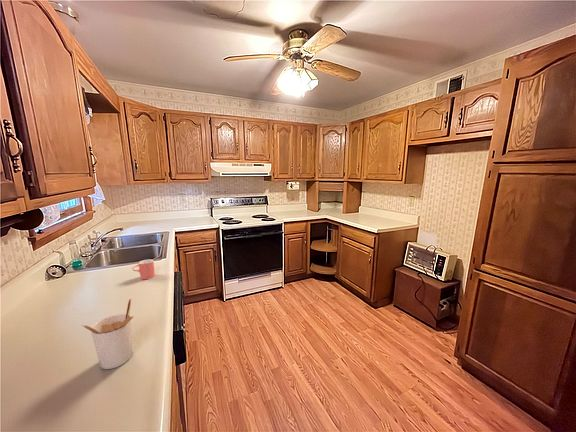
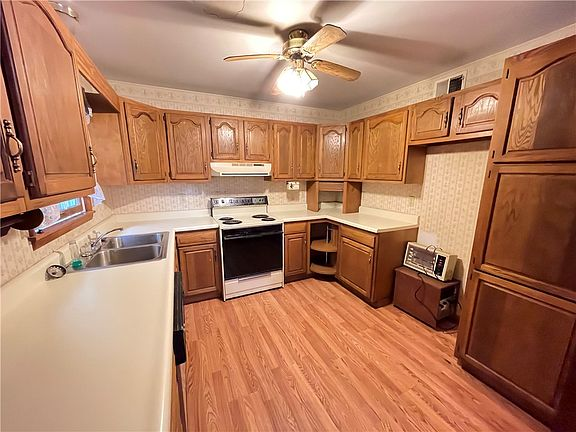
- cup [132,258,156,280]
- utensil holder [81,298,134,370]
